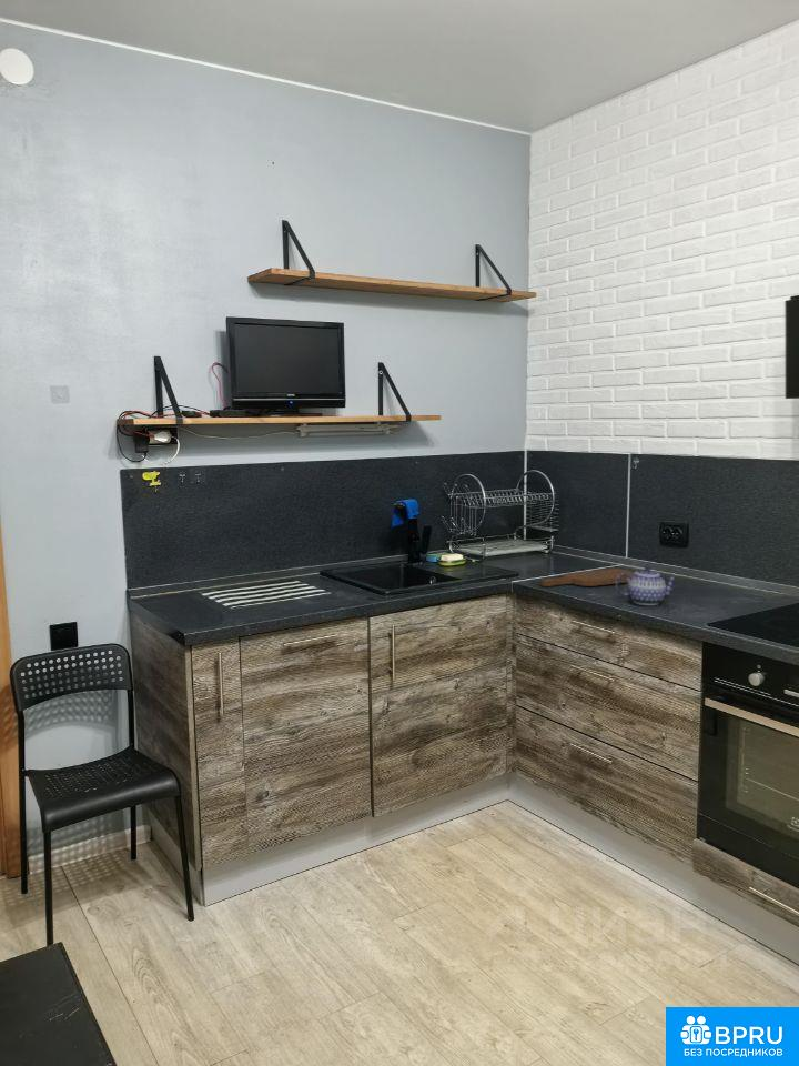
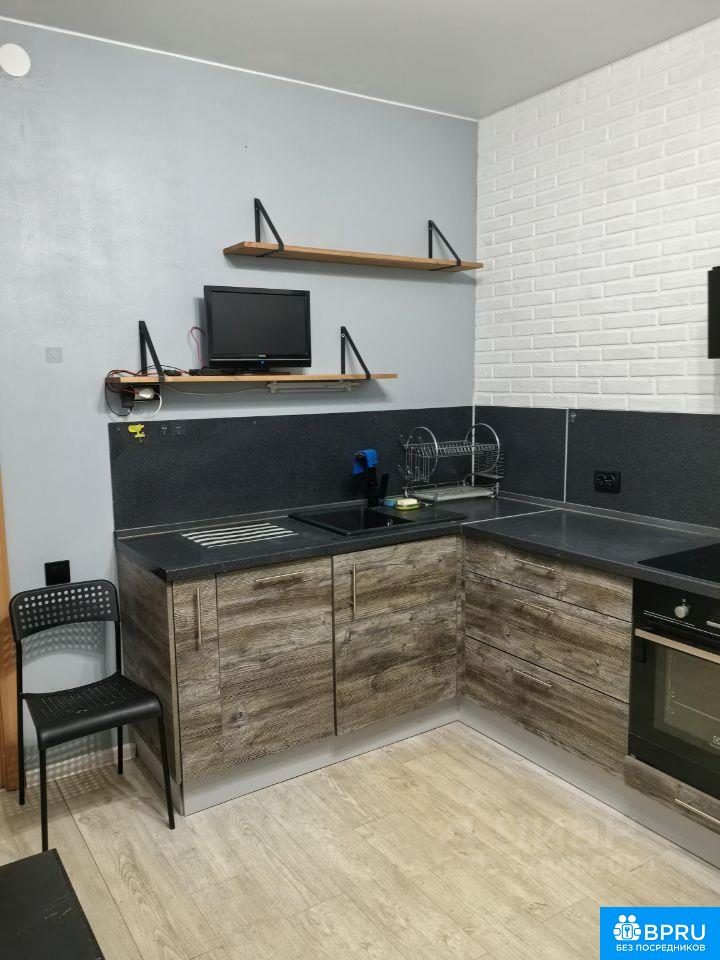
- cutting board [540,567,635,587]
- teapot [615,565,679,606]
